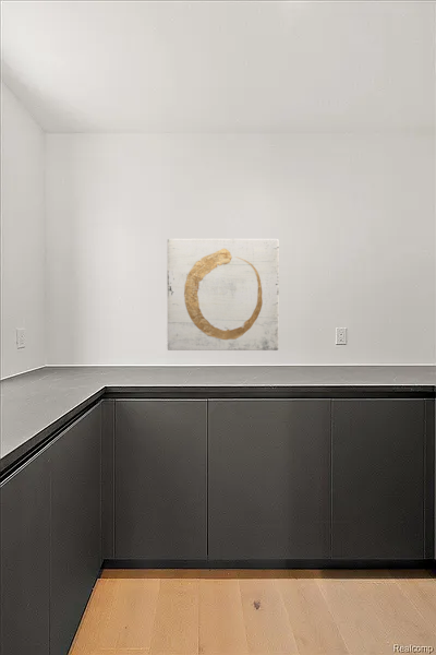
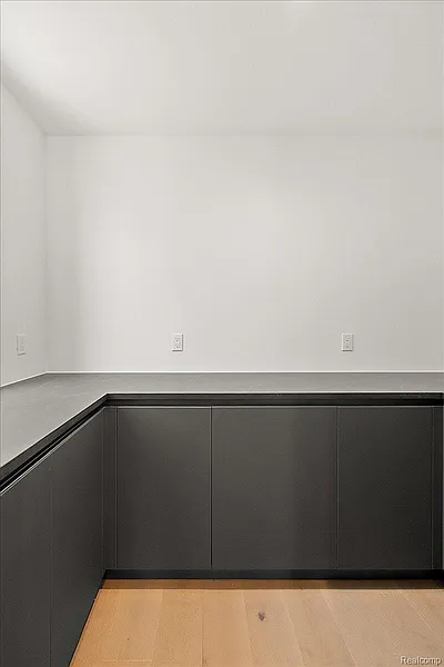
- wall art [167,238,280,352]
